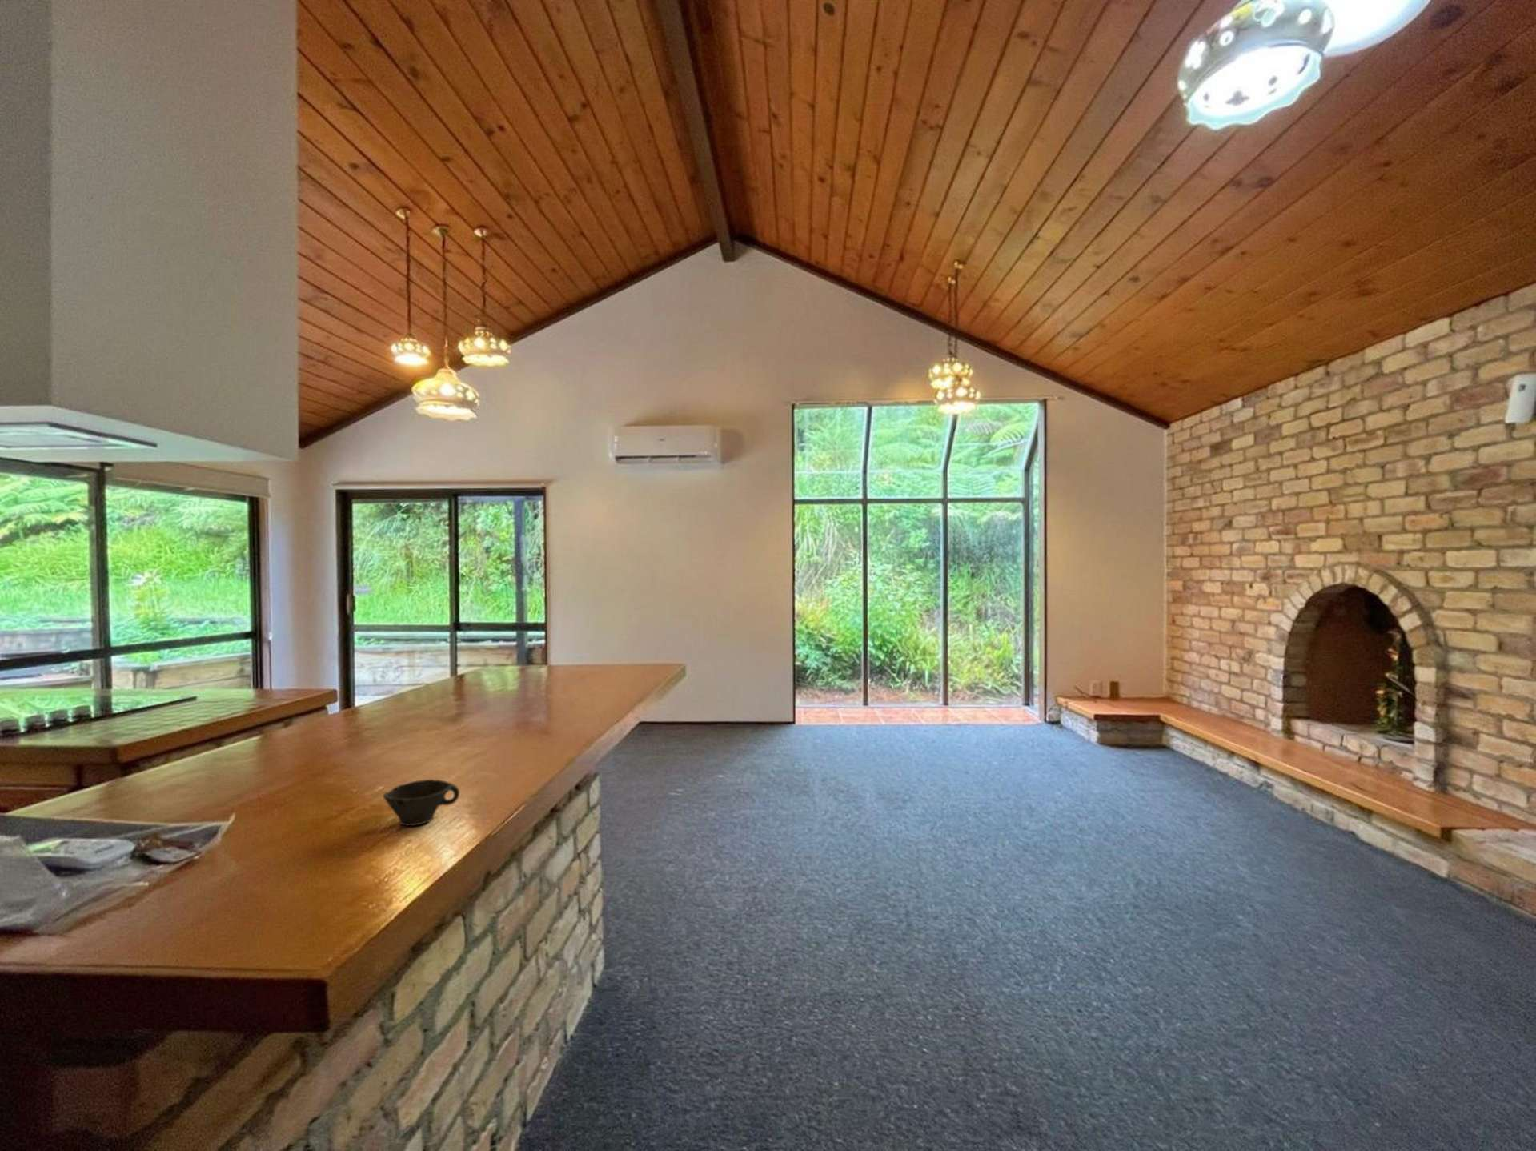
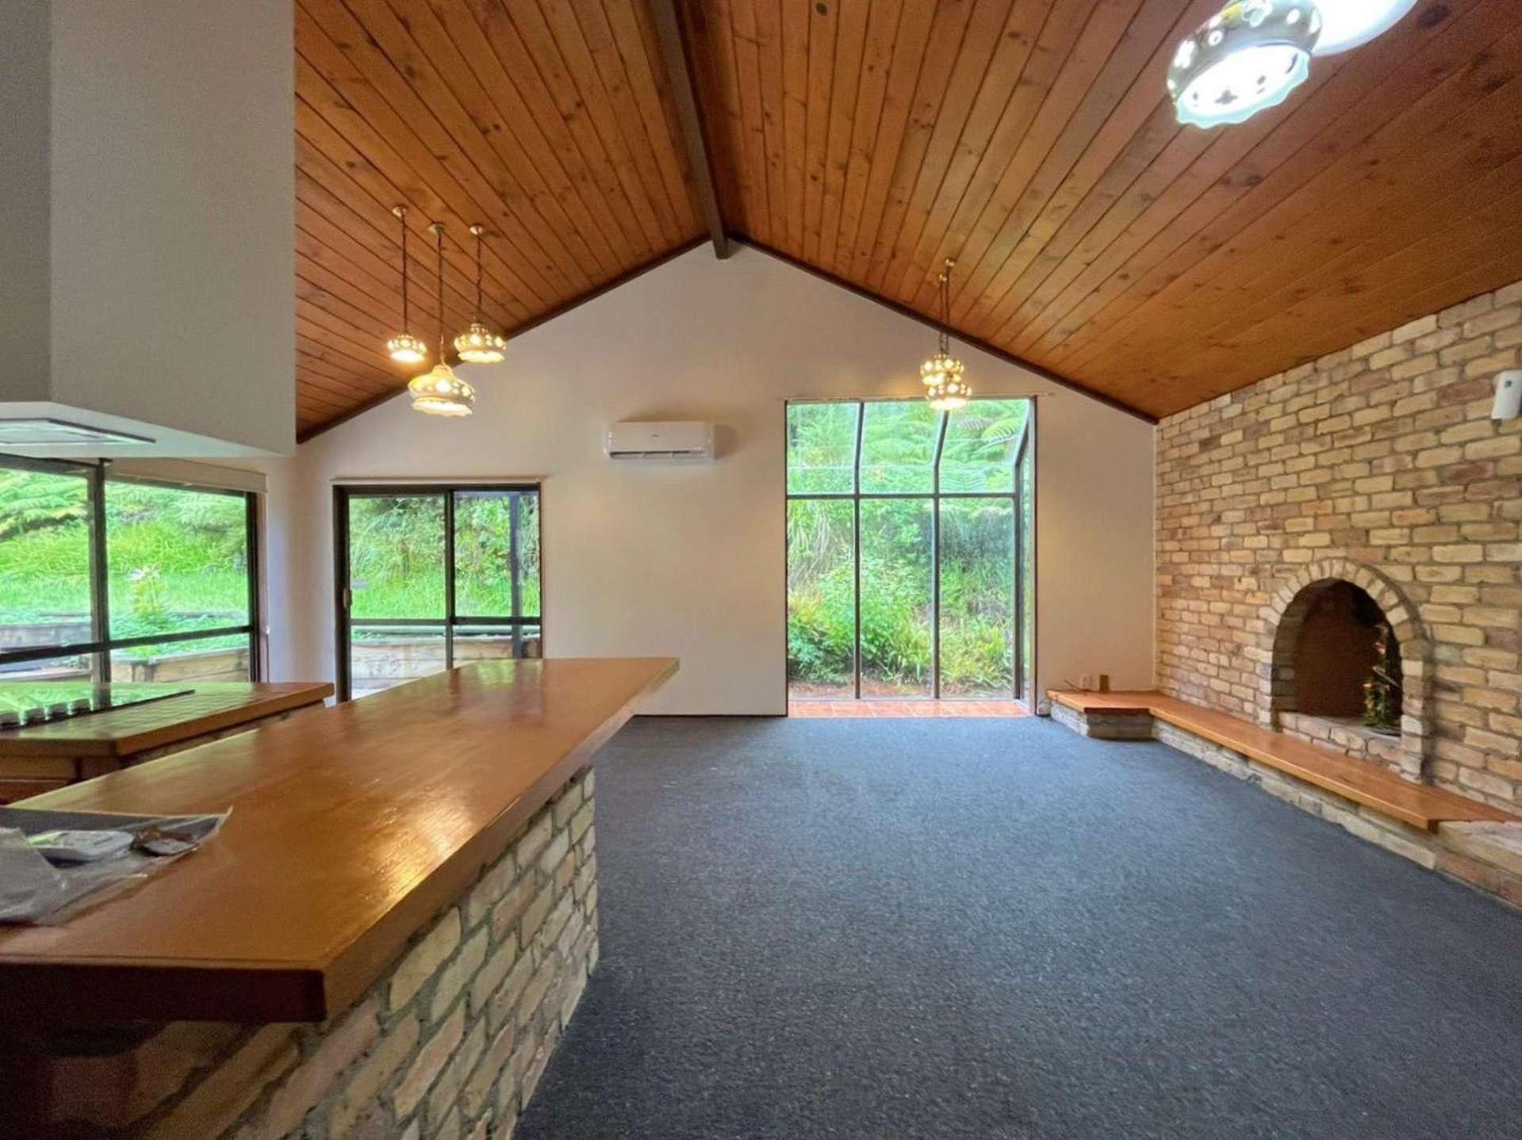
- cup [383,779,460,827]
